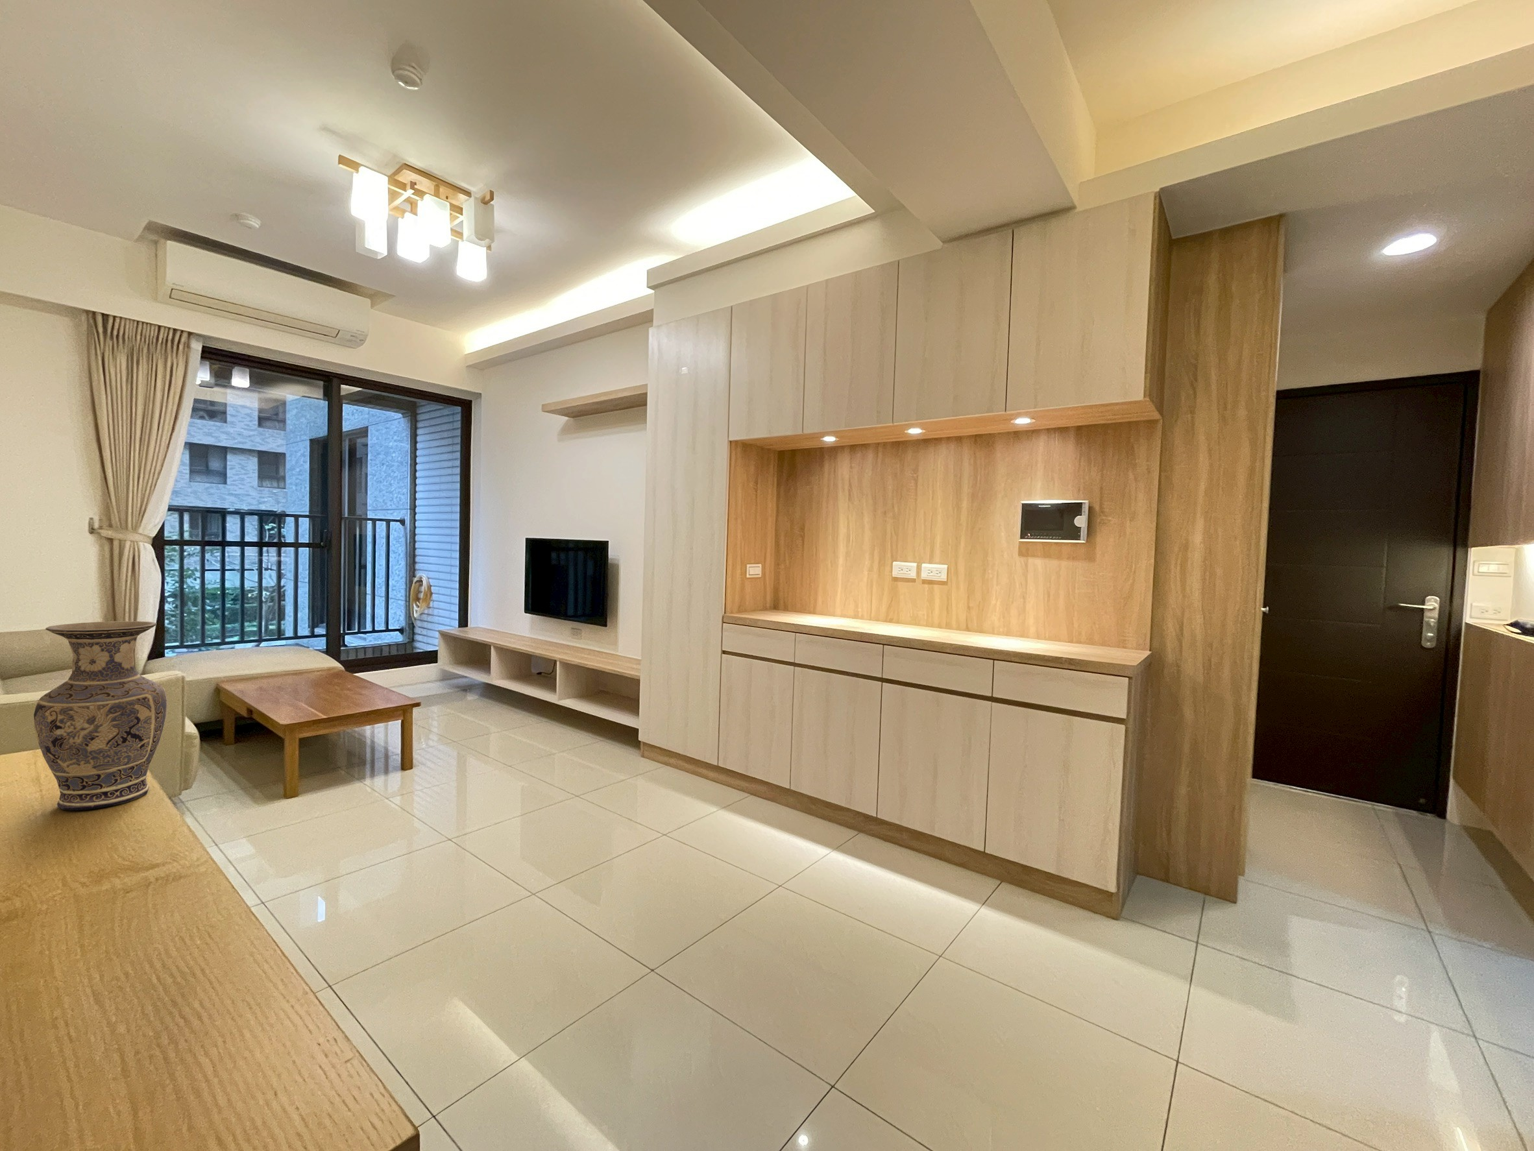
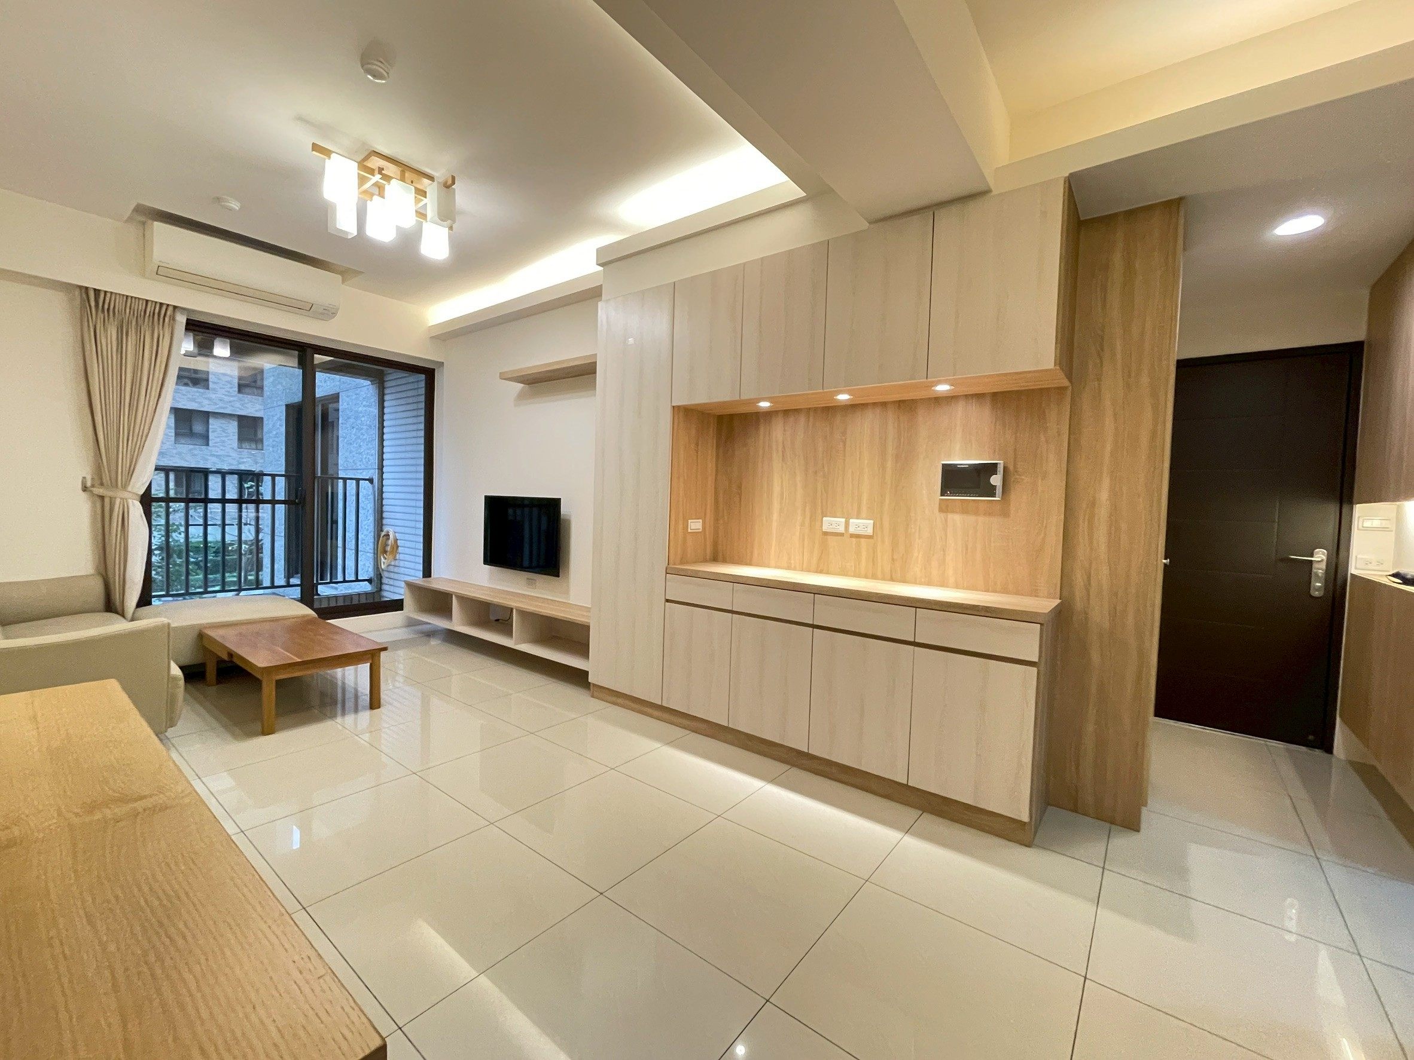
- vase [33,620,168,811]
